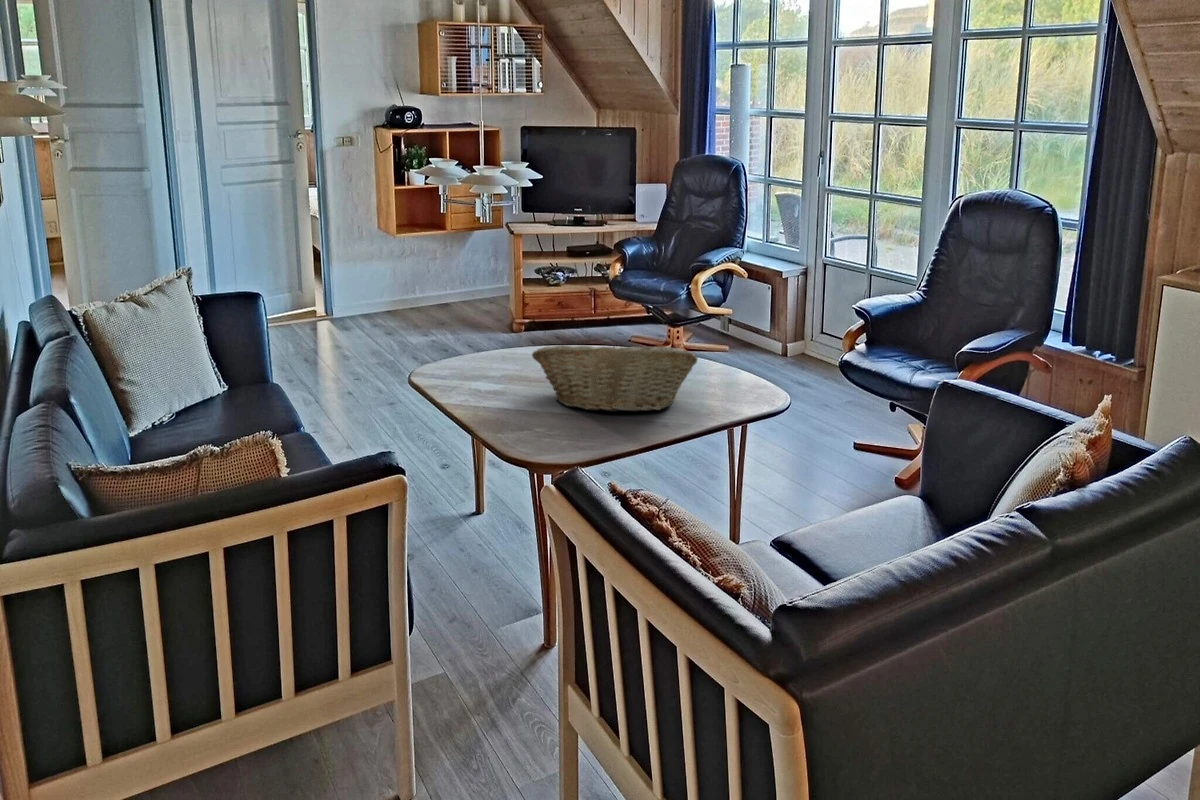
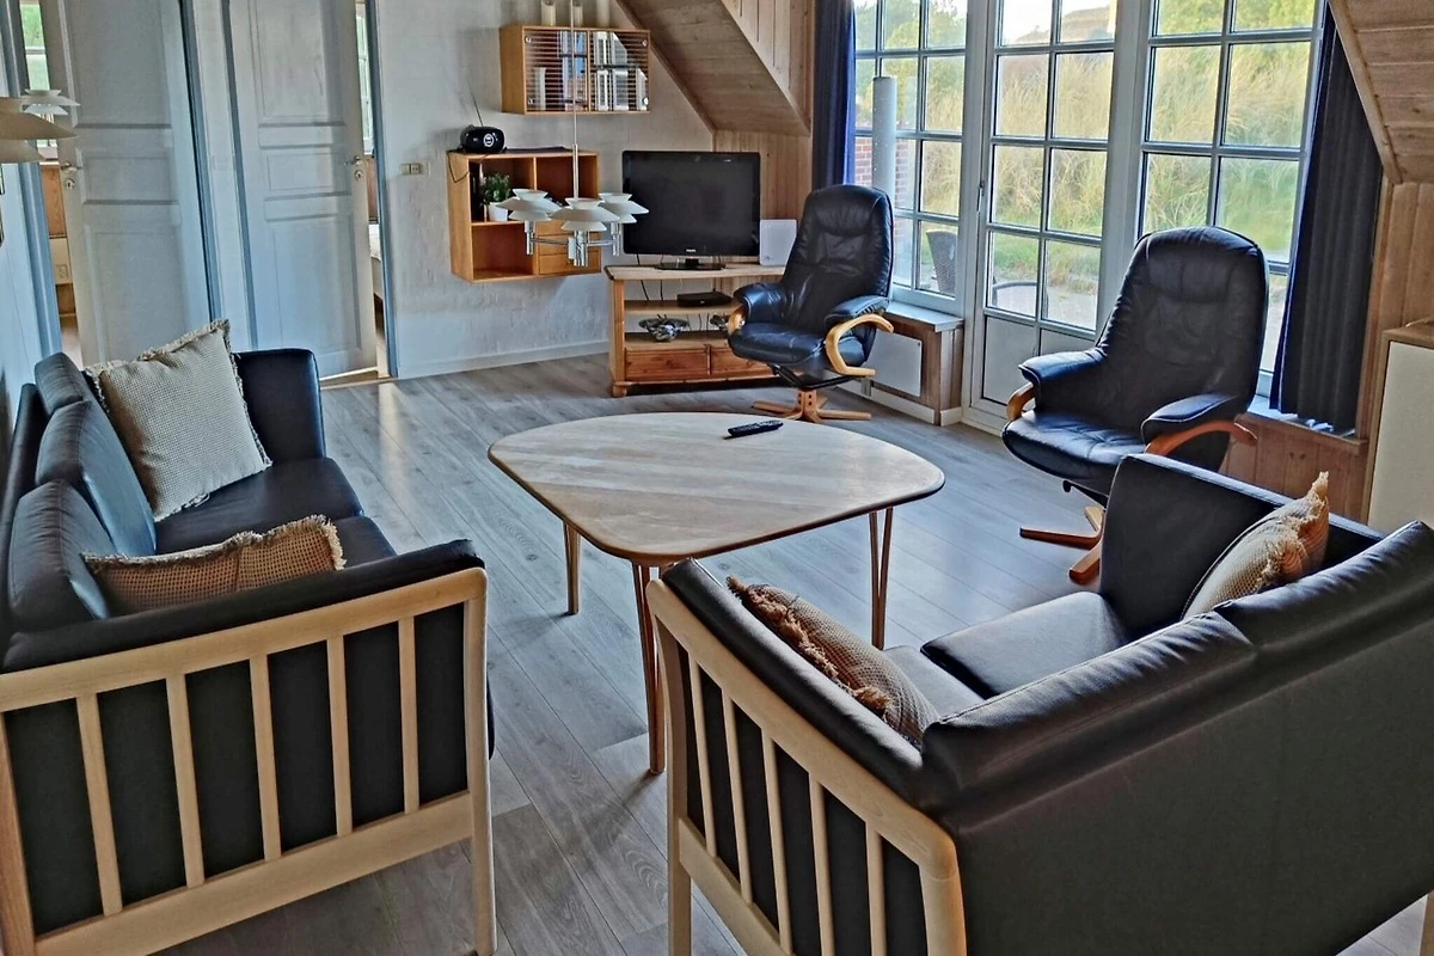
- fruit basket [531,340,699,413]
